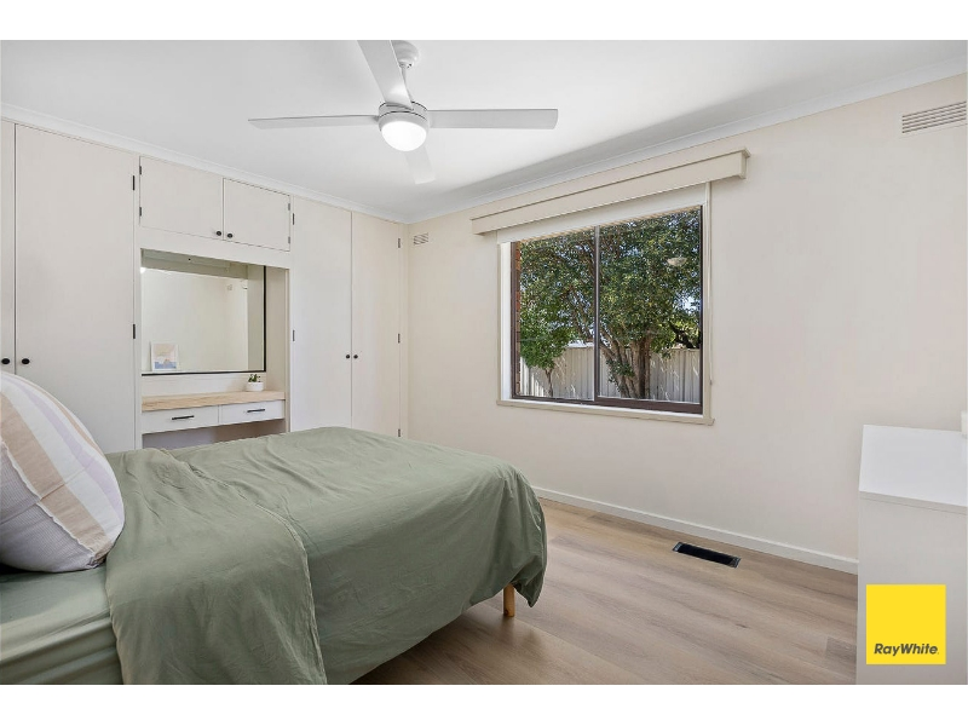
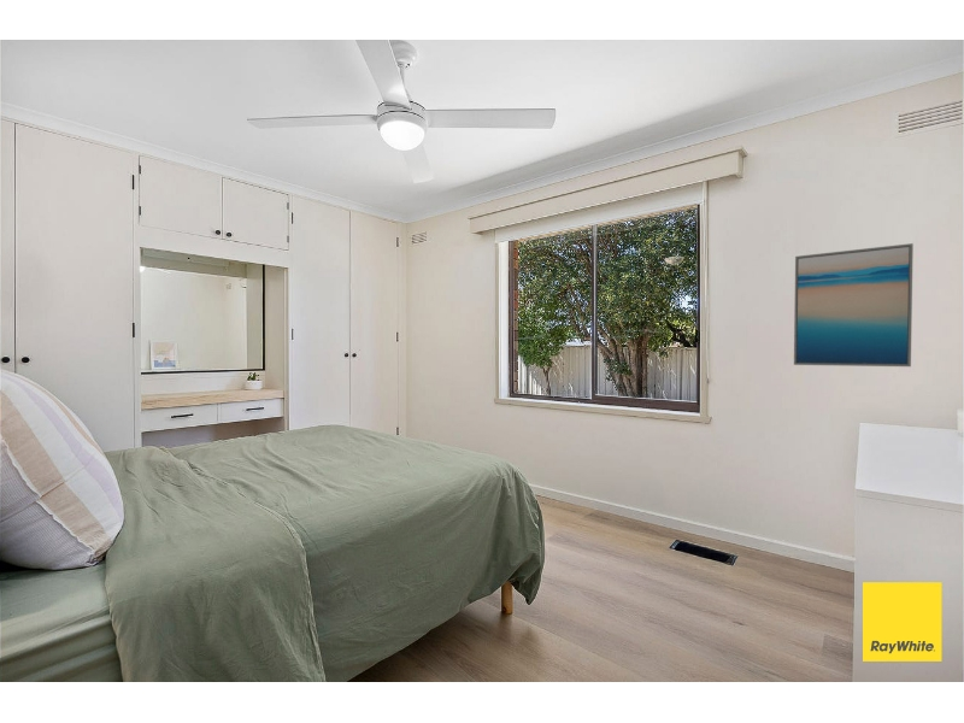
+ wall art [793,242,915,368]
